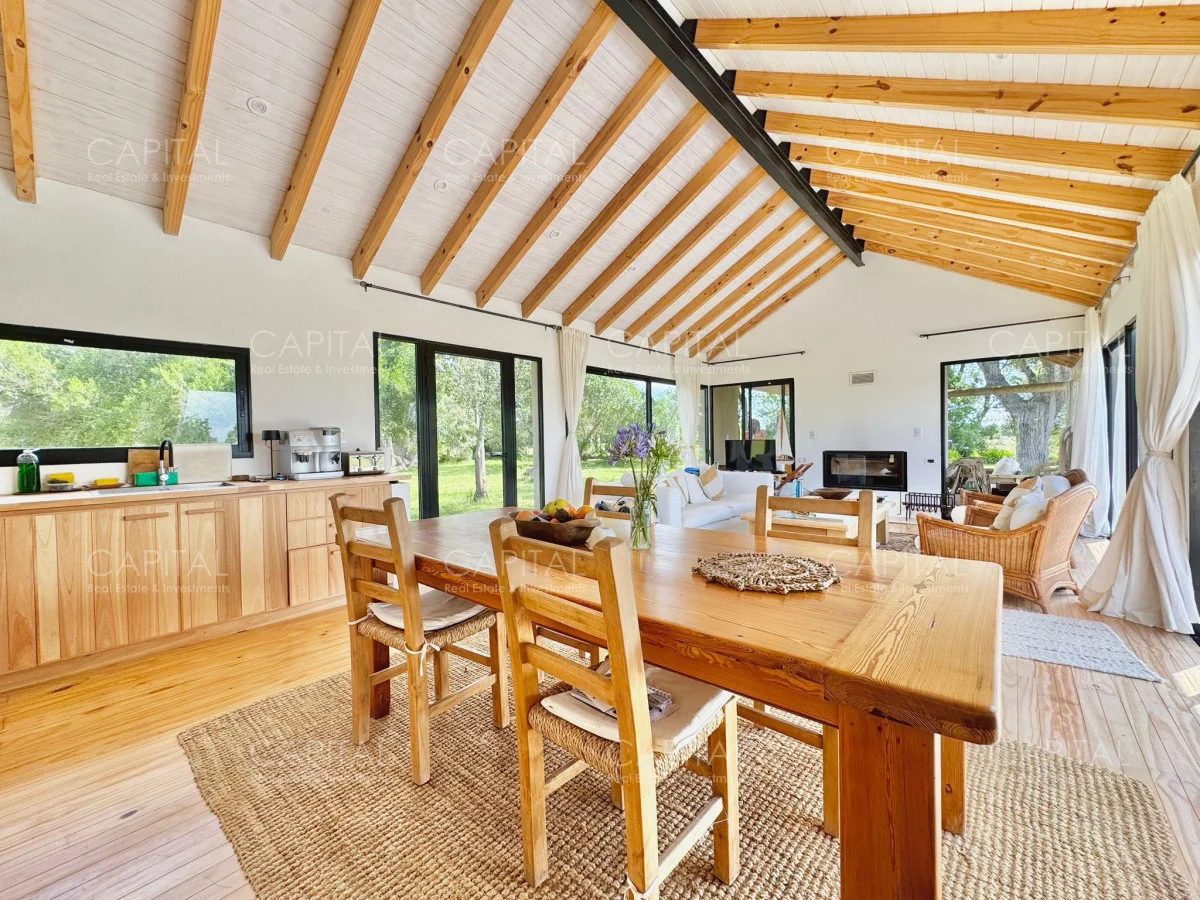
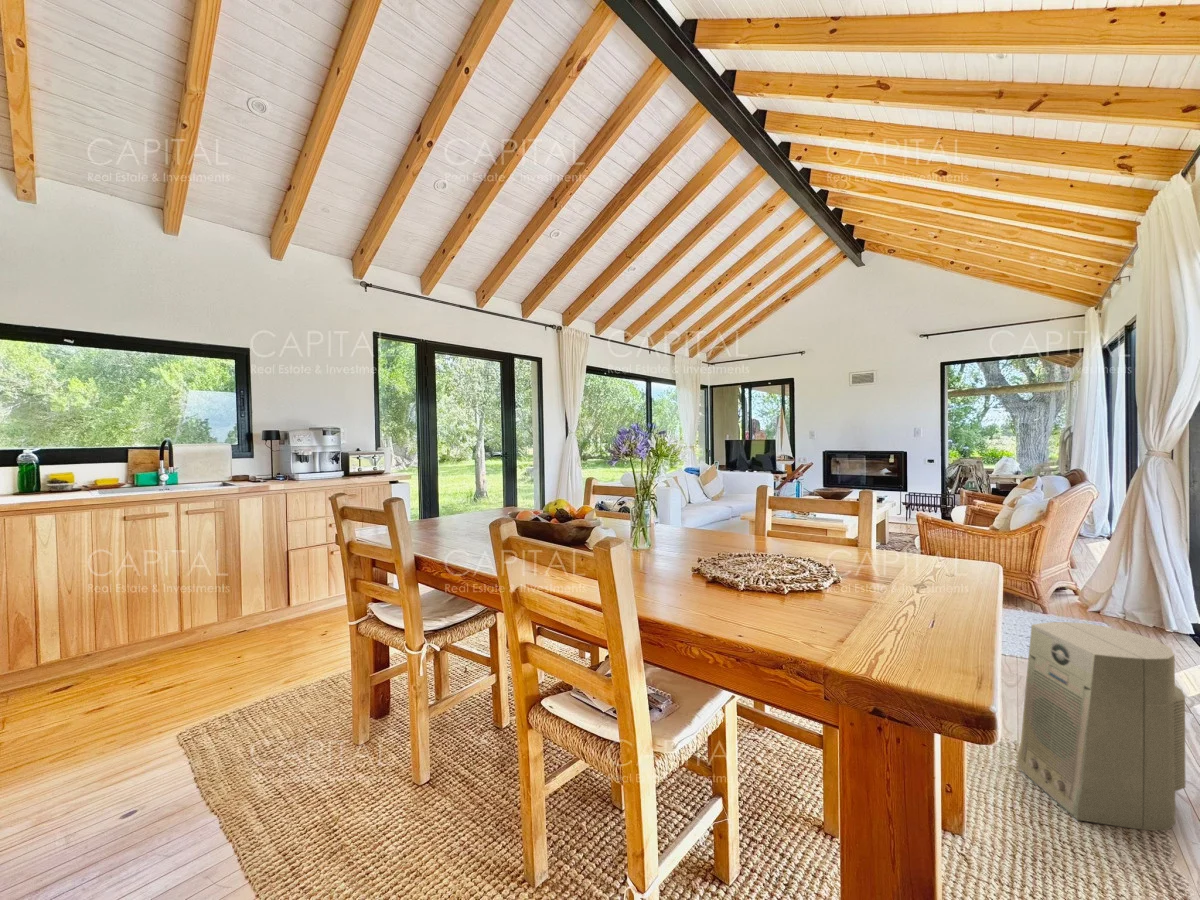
+ fan [1017,621,1186,831]
